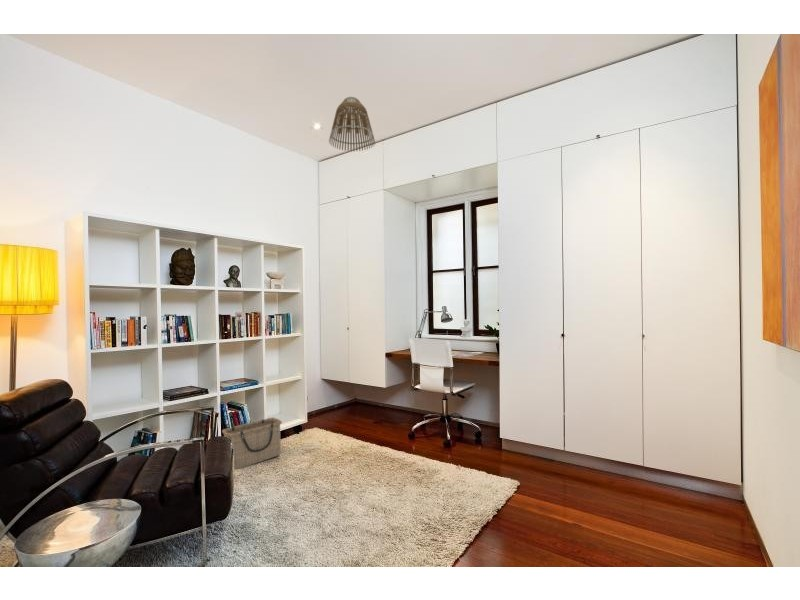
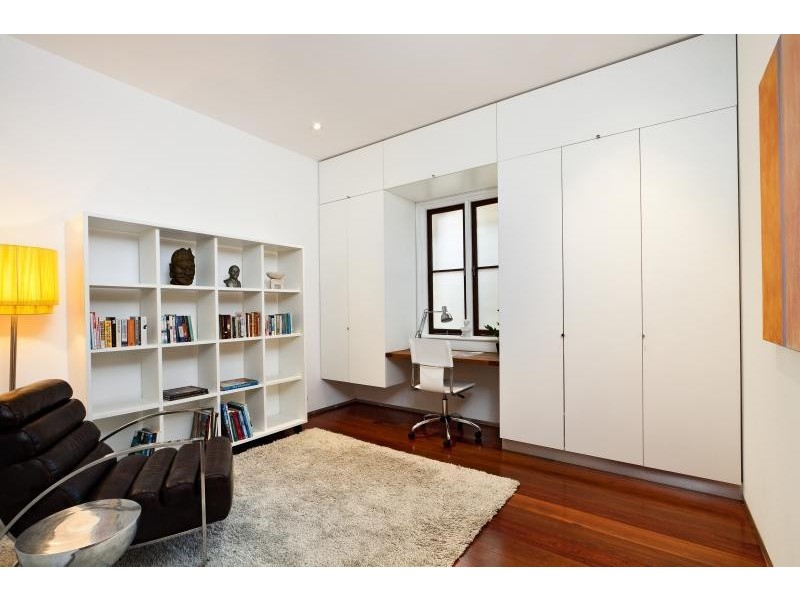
- basket [221,417,283,471]
- lamp shade [328,96,376,152]
